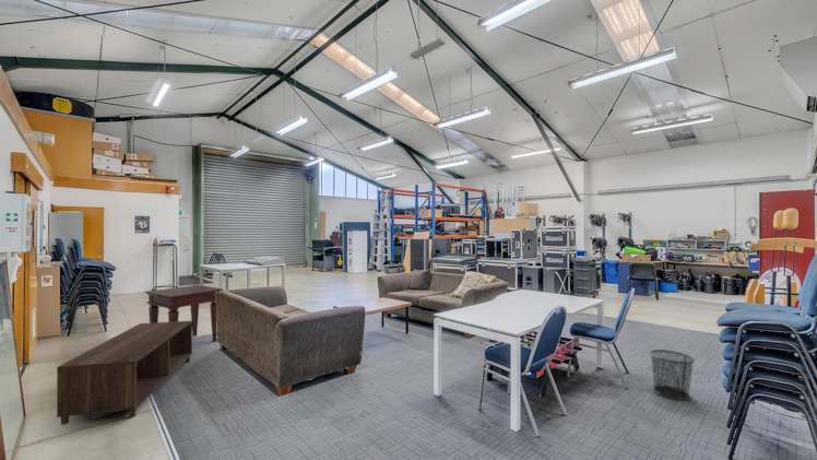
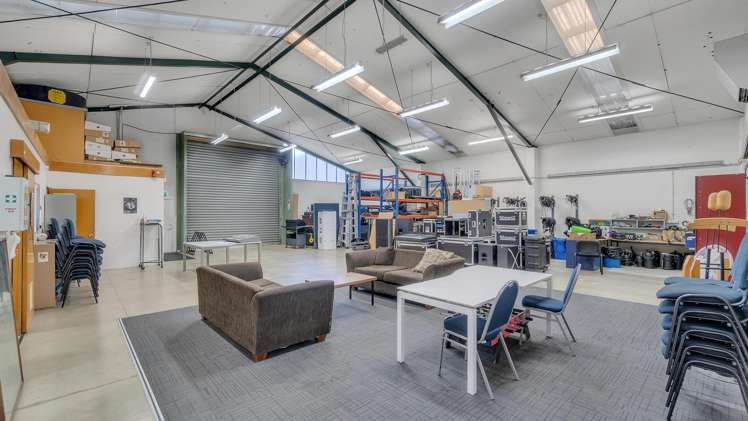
- coffee table [56,320,193,426]
- waste bin [649,349,695,401]
- side table [144,284,224,343]
